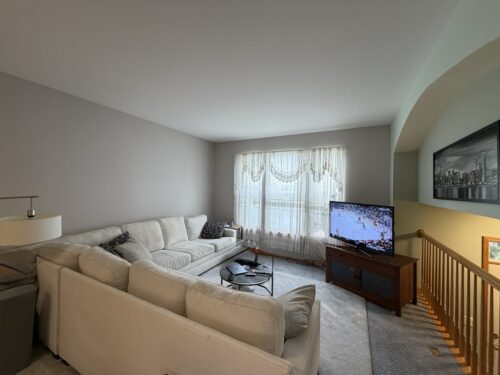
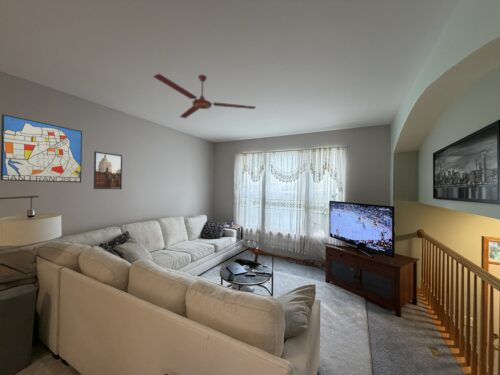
+ wall art [0,113,83,183]
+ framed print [93,150,123,190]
+ ceiling fan [152,73,257,119]
